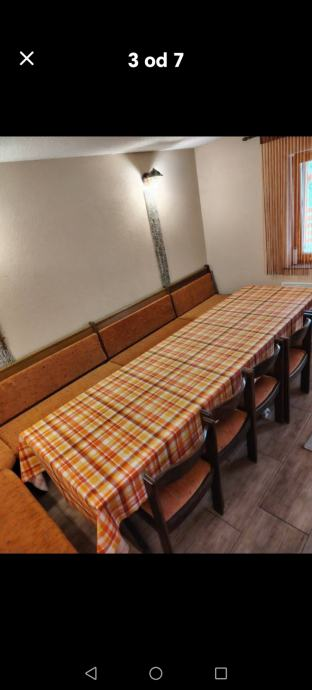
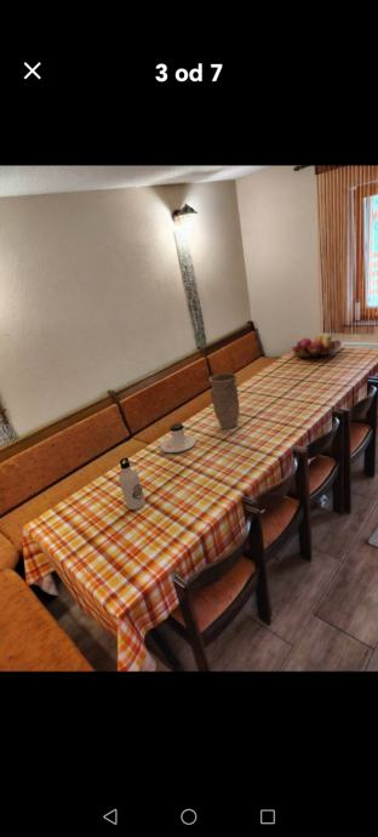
+ fruit basket [290,332,343,359]
+ water bottle [118,456,147,511]
+ vase [207,372,241,429]
+ coffee cup [159,422,197,454]
